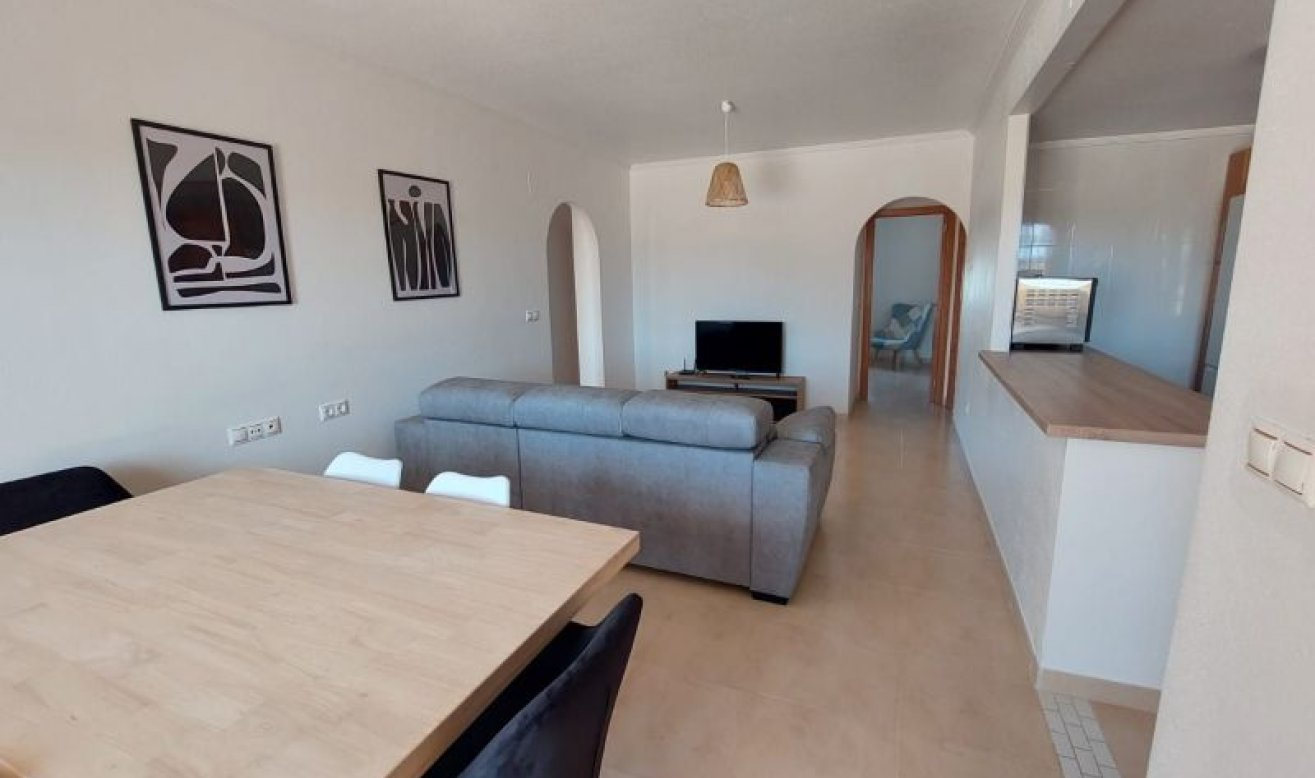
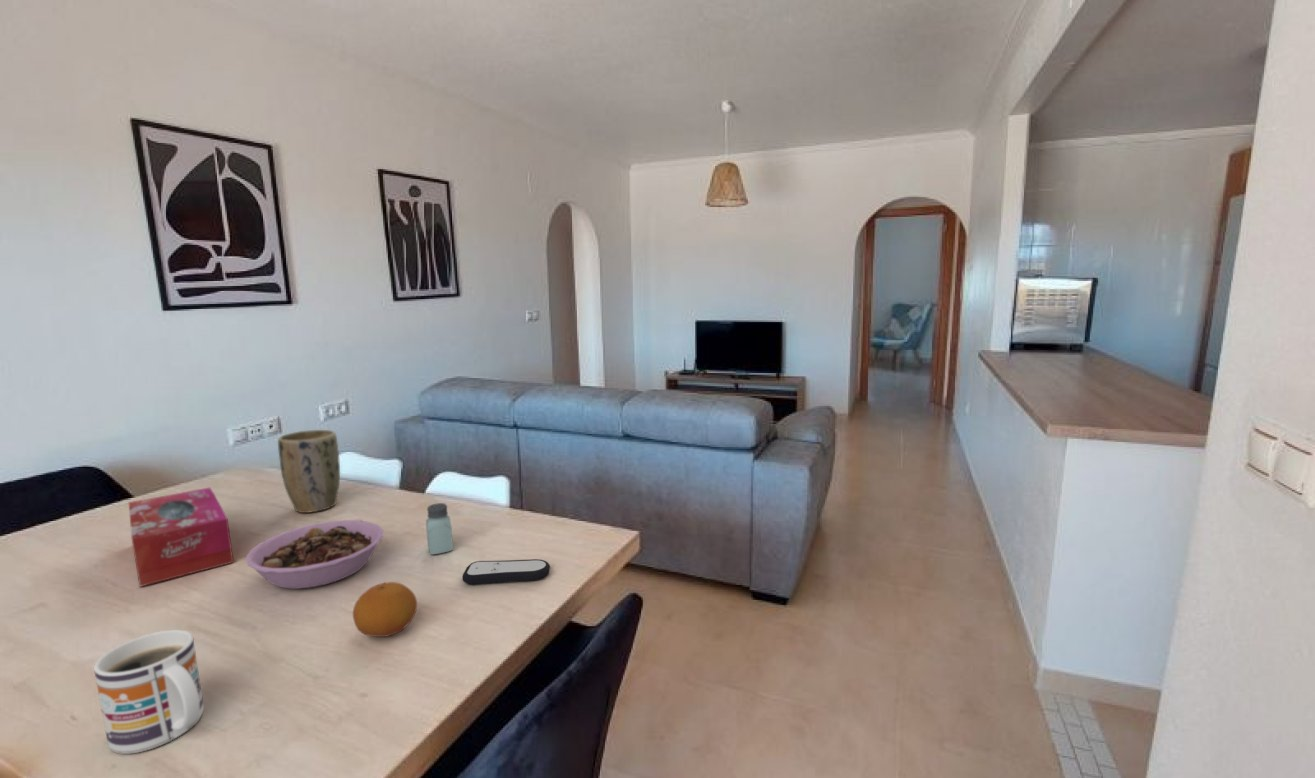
+ tissue box [127,486,235,588]
+ mug [93,629,205,755]
+ saltshaker [425,502,454,556]
+ remote control [461,558,551,586]
+ plant pot [277,429,341,514]
+ bowl [245,519,384,590]
+ fruit [352,581,418,638]
